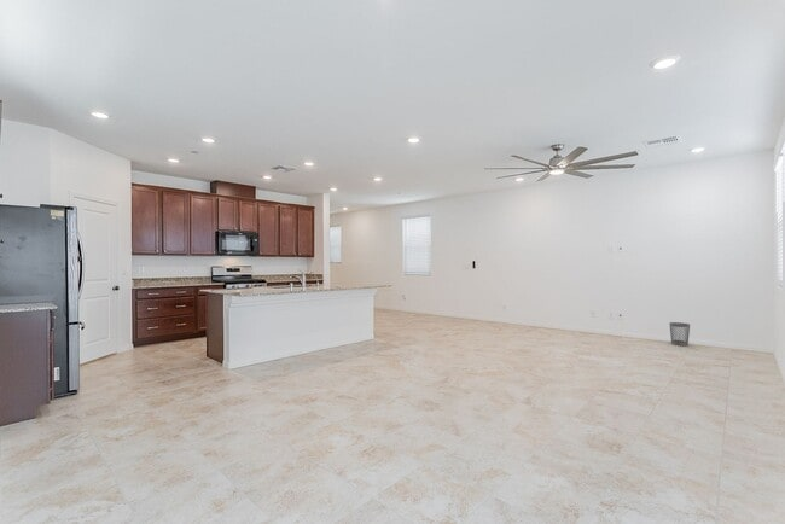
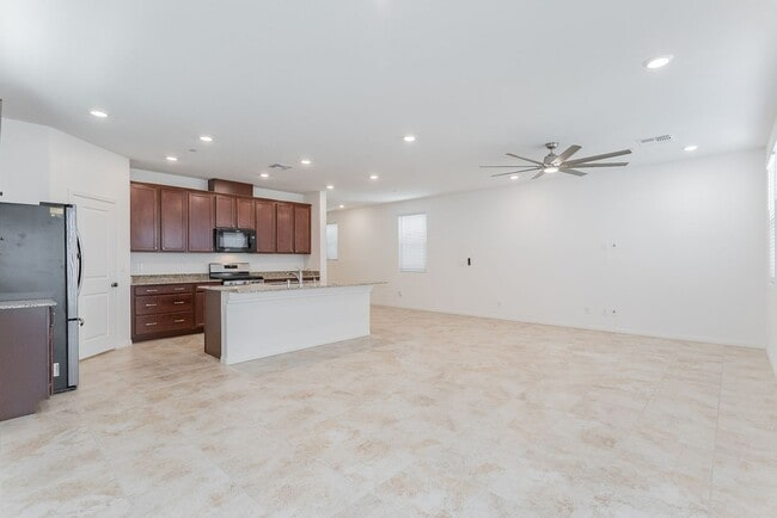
- wastebasket [668,321,691,347]
